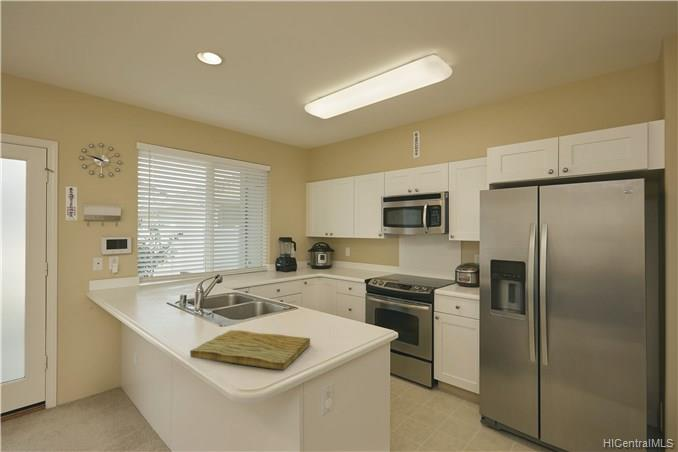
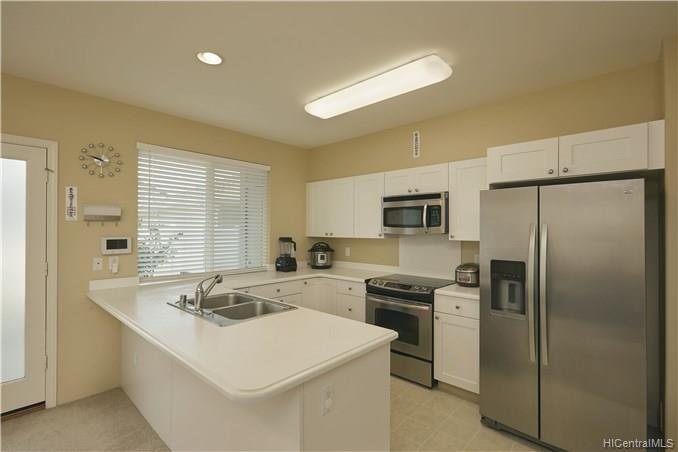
- cutting board [189,329,311,371]
